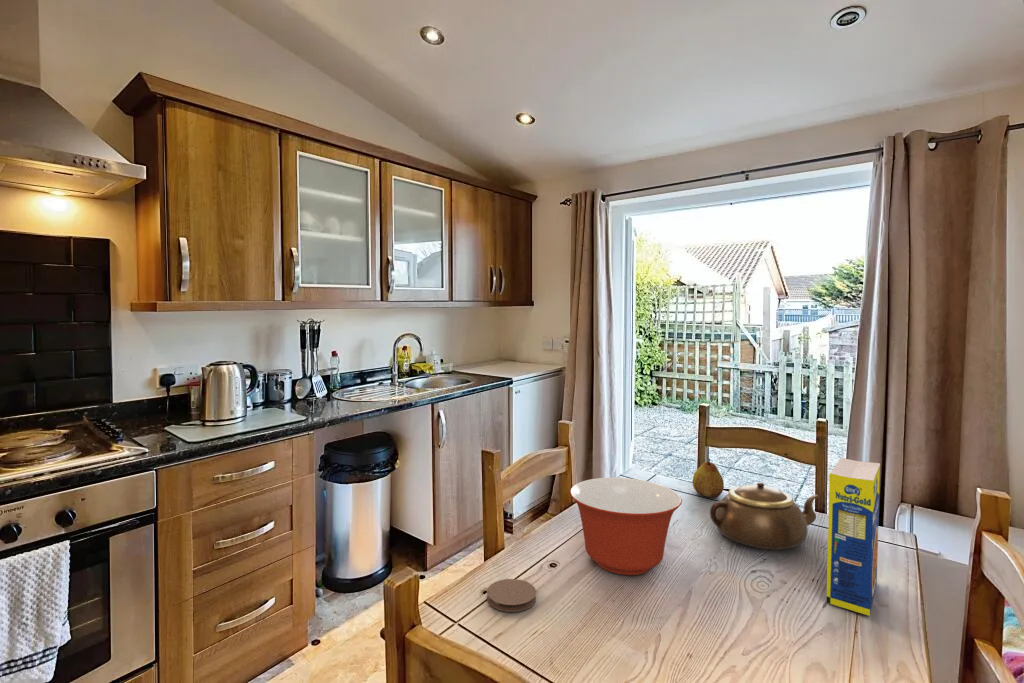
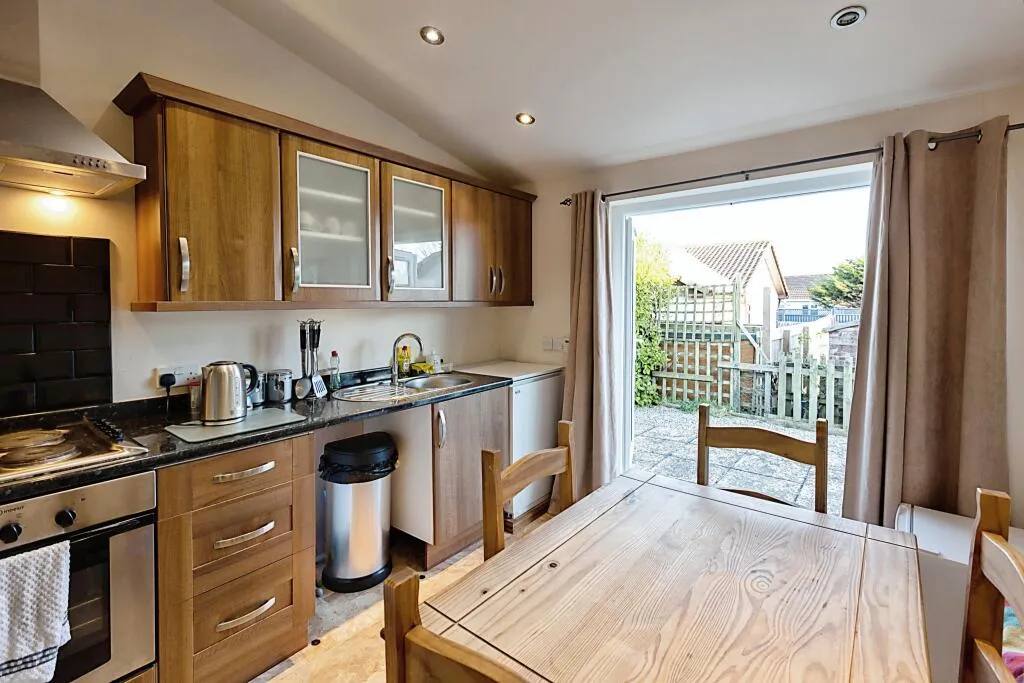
- mixing bowl [569,477,683,576]
- fruit [691,458,725,499]
- coaster [486,578,537,613]
- legume [825,457,881,617]
- teapot [709,482,819,550]
